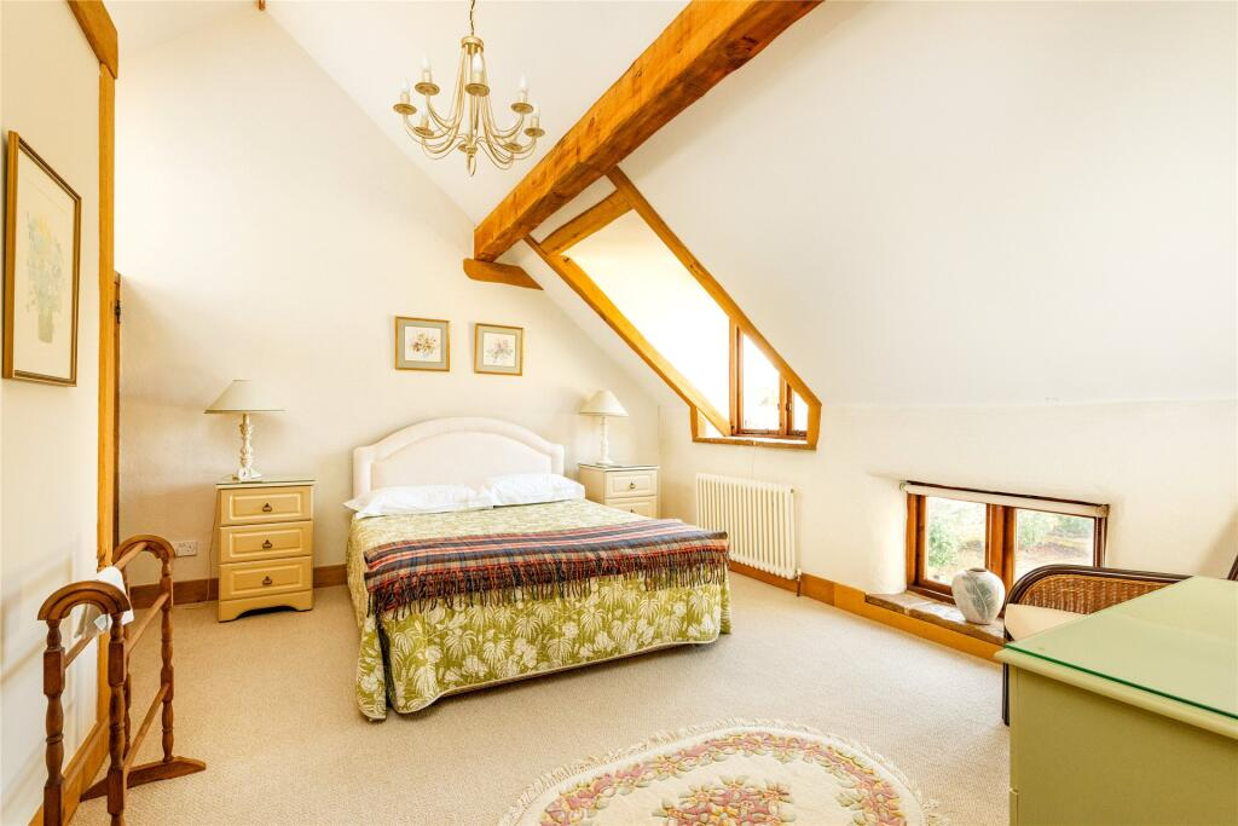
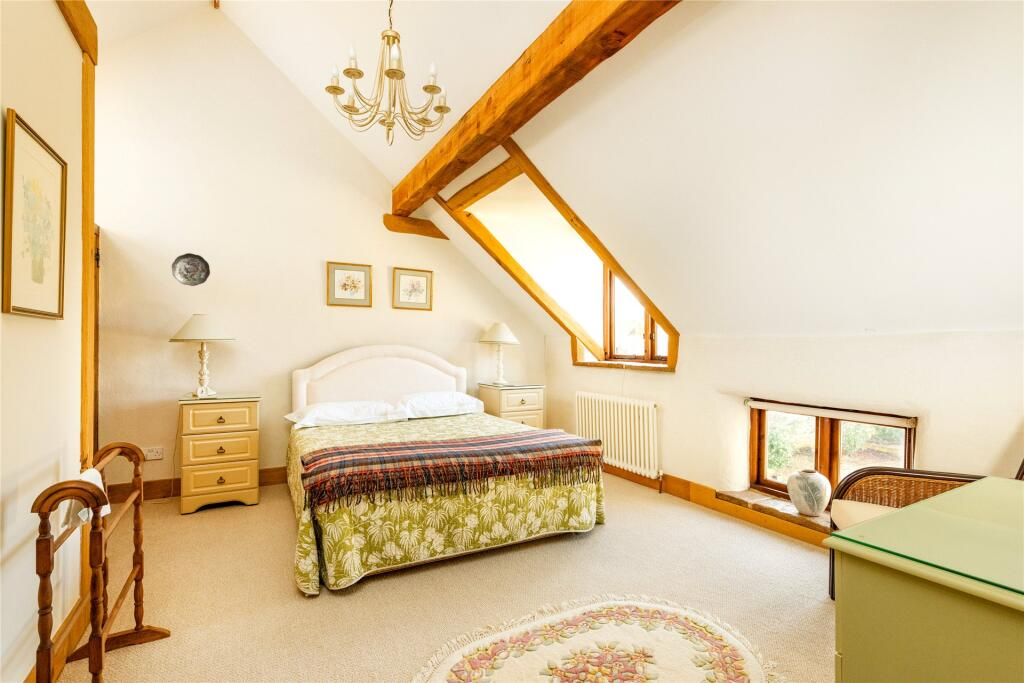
+ decorative plate [171,252,211,287]
